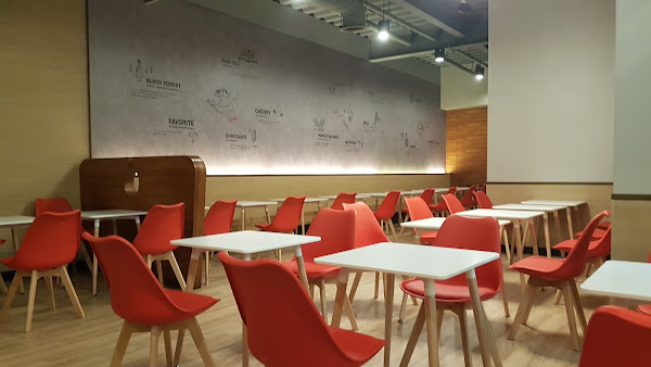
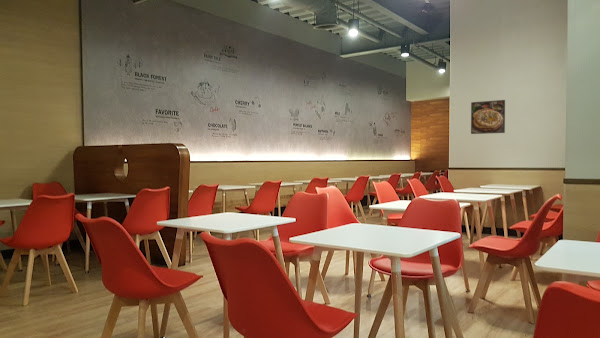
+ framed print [470,99,506,135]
